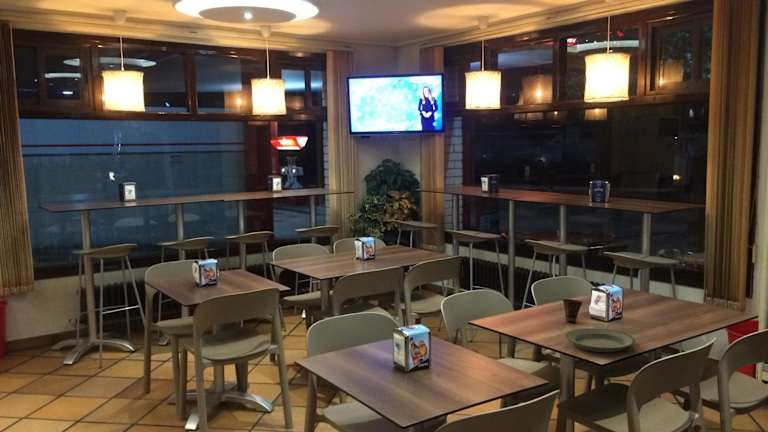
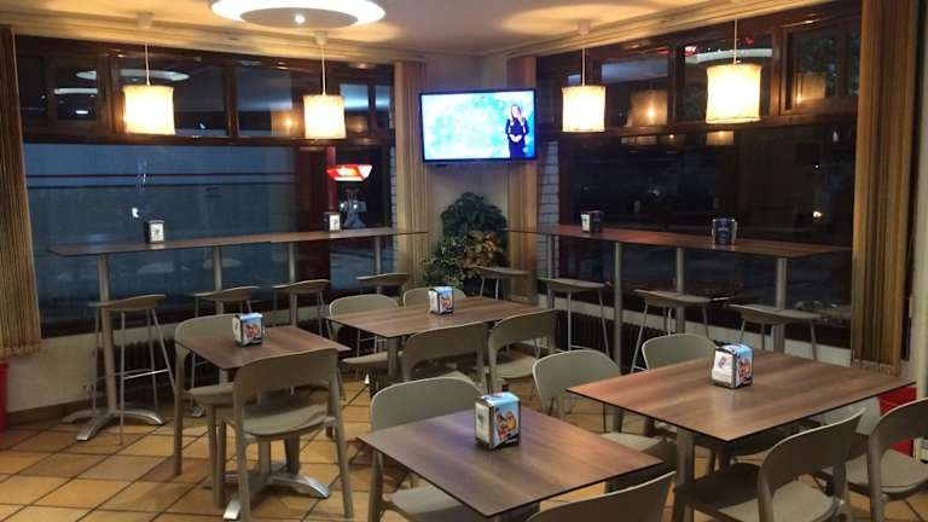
- cup [562,298,584,322]
- plate [564,327,636,353]
